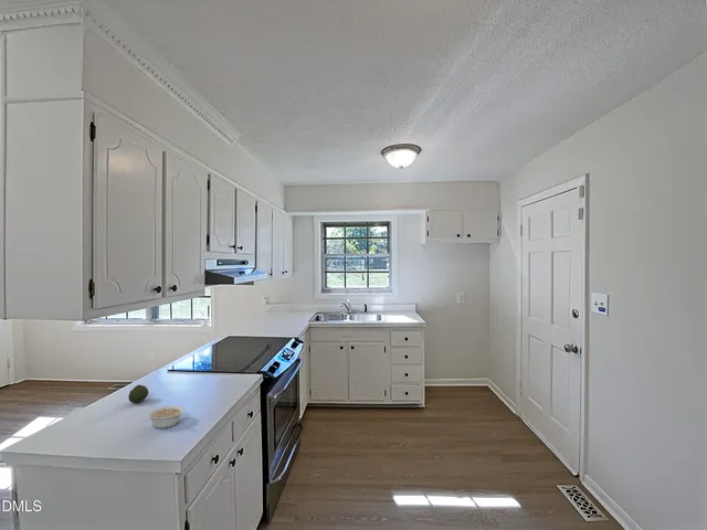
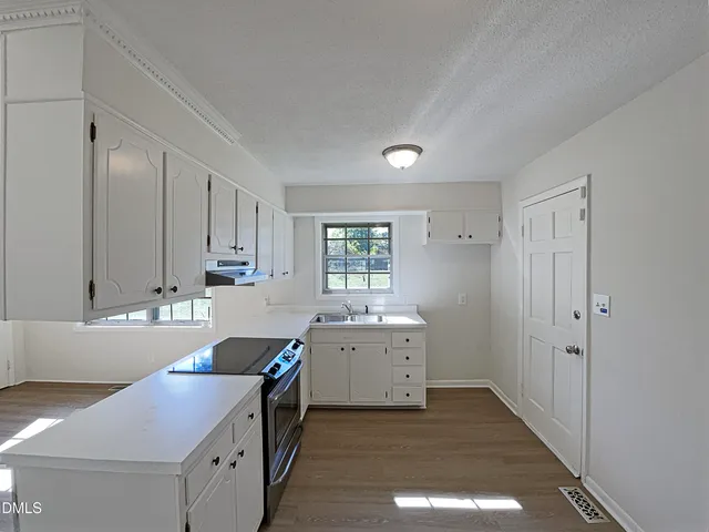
- legume [146,404,186,430]
- fruit [127,384,149,404]
